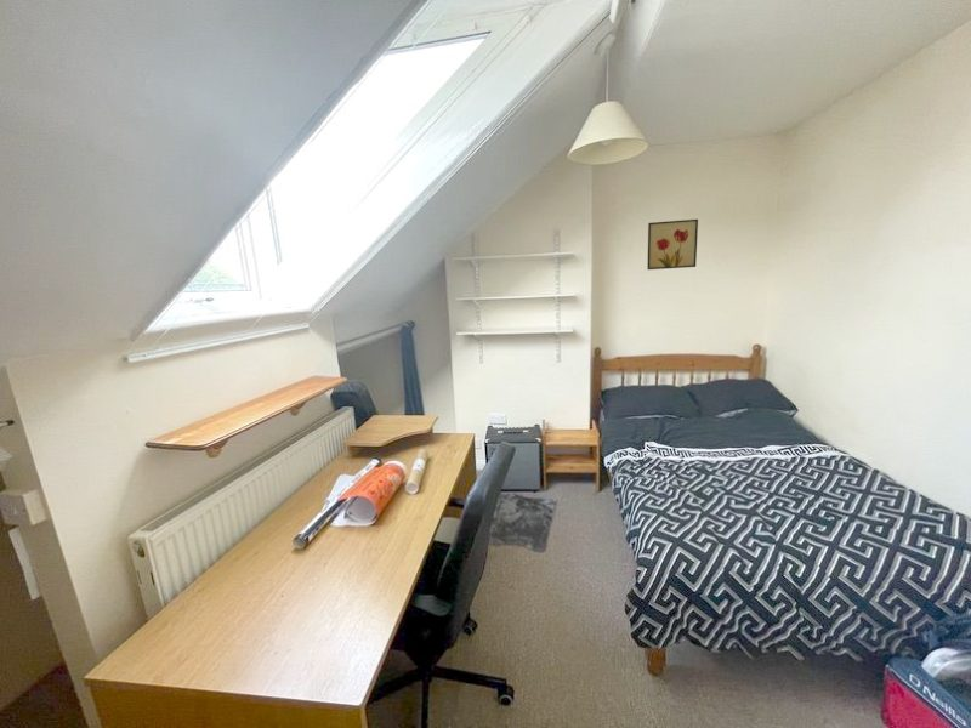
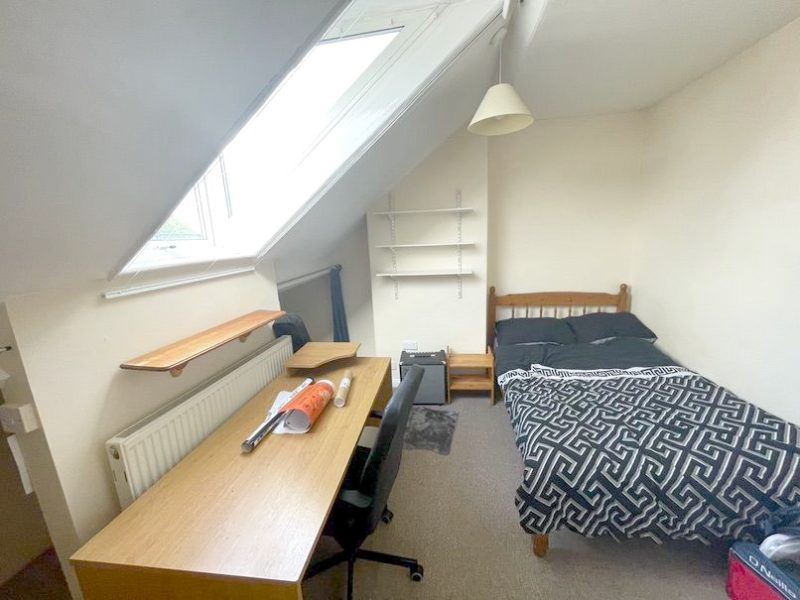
- wall art [646,218,699,271]
